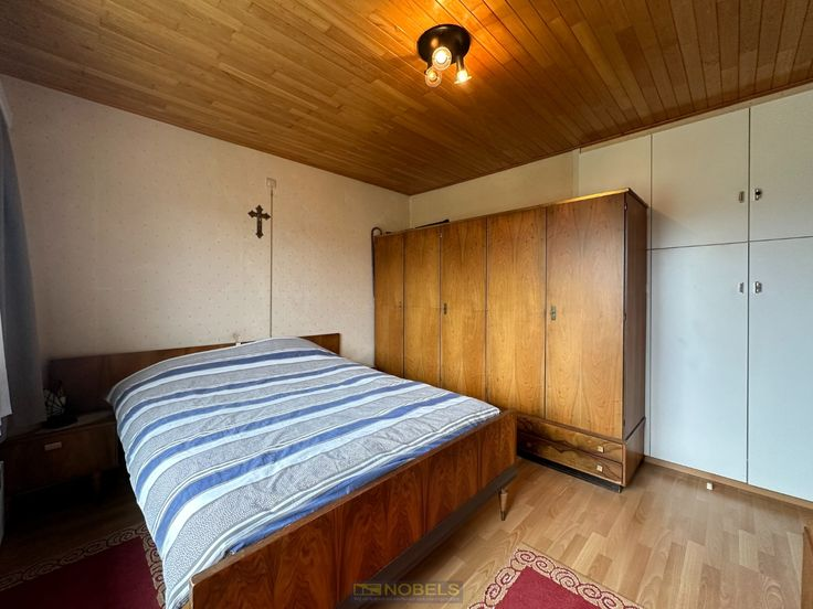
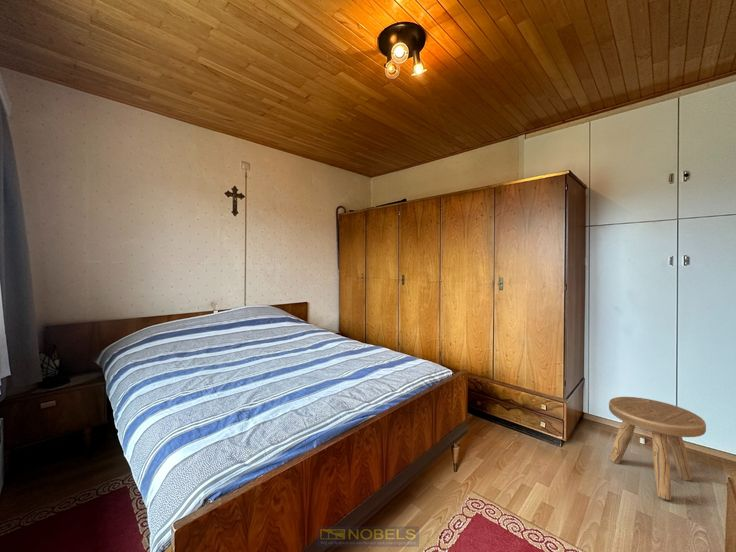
+ stool [608,396,707,501]
